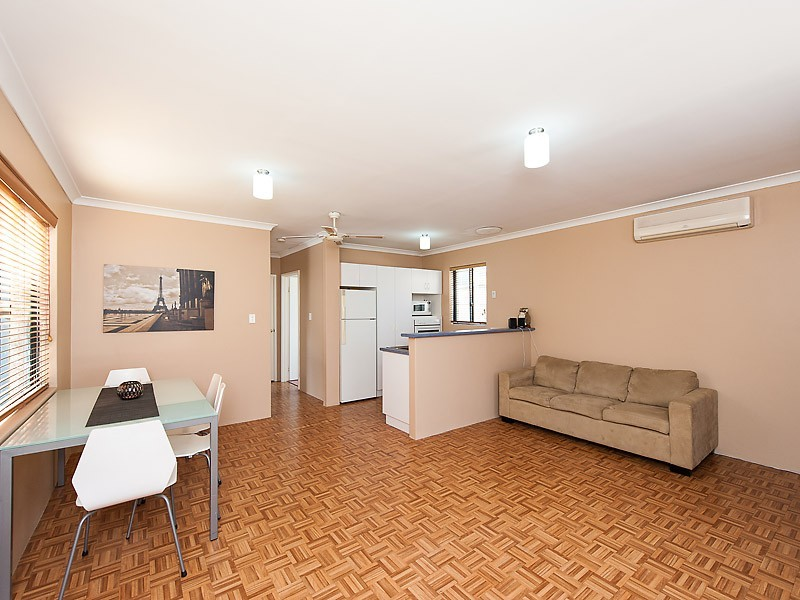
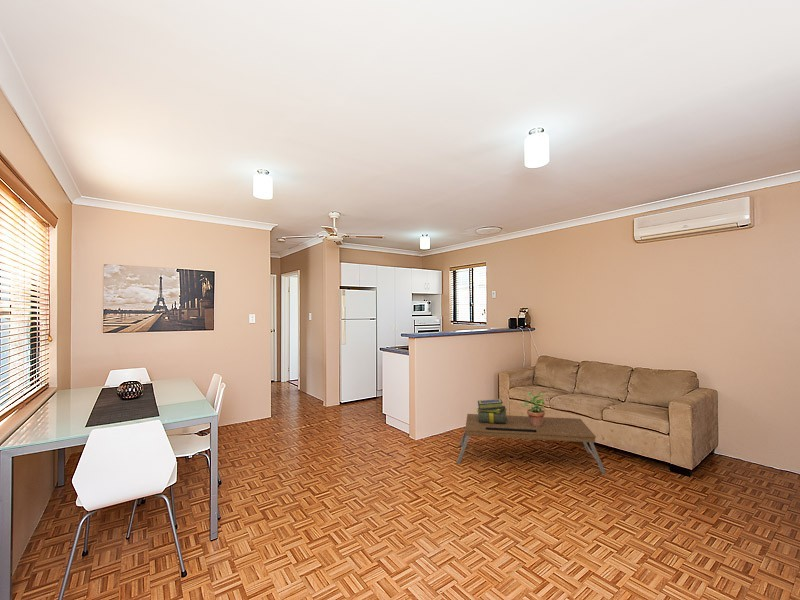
+ potted plant [522,391,547,426]
+ stack of books [476,398,507,424]
+ coffee table [456,413,607,475]
